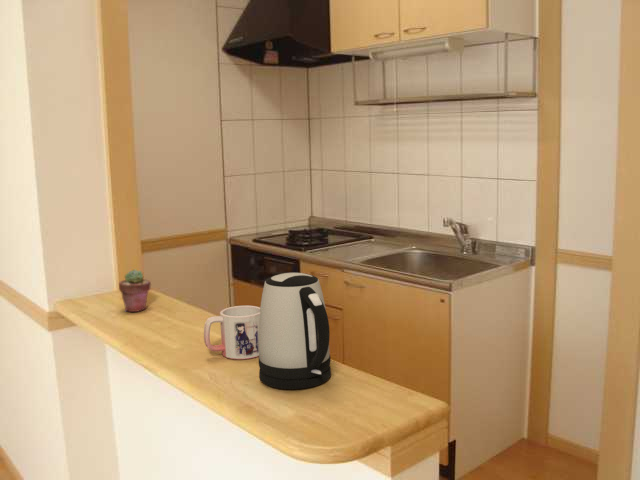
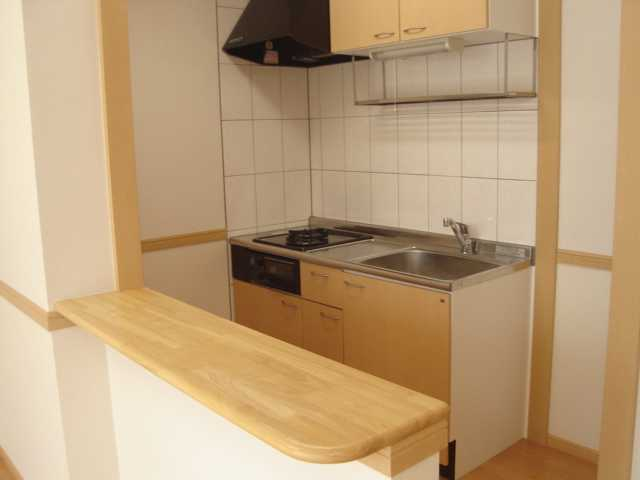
- potted succulent [118,269,152,313]
- kettle [258,272,332,390]
- mug [203,305,260,360]
